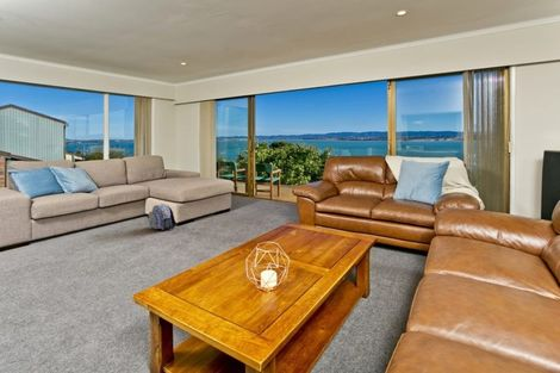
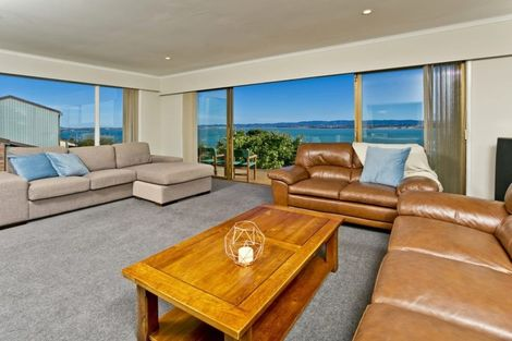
- backpack [148,203,178,231]
